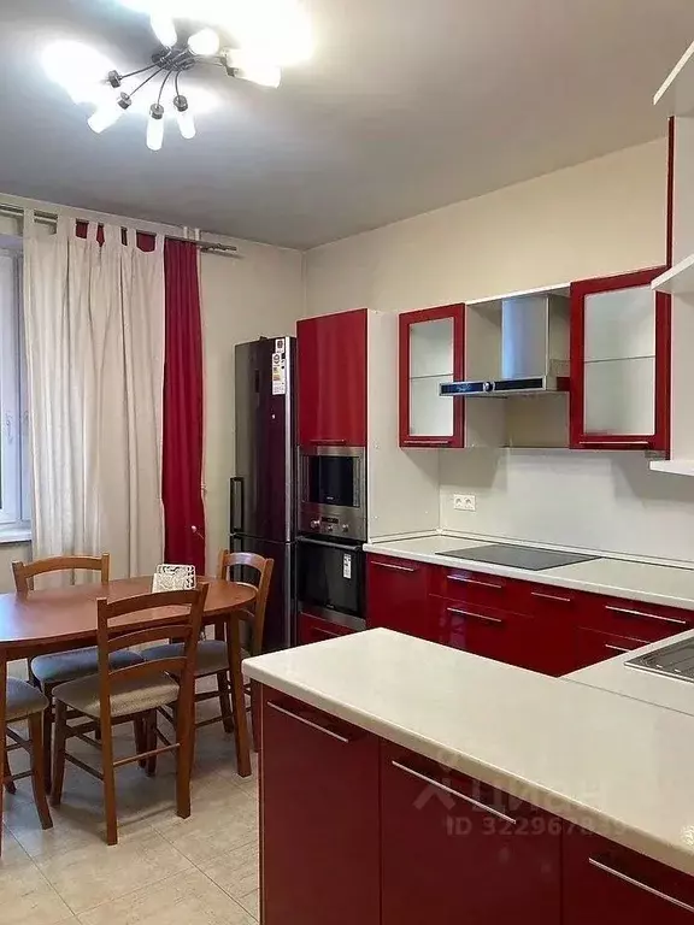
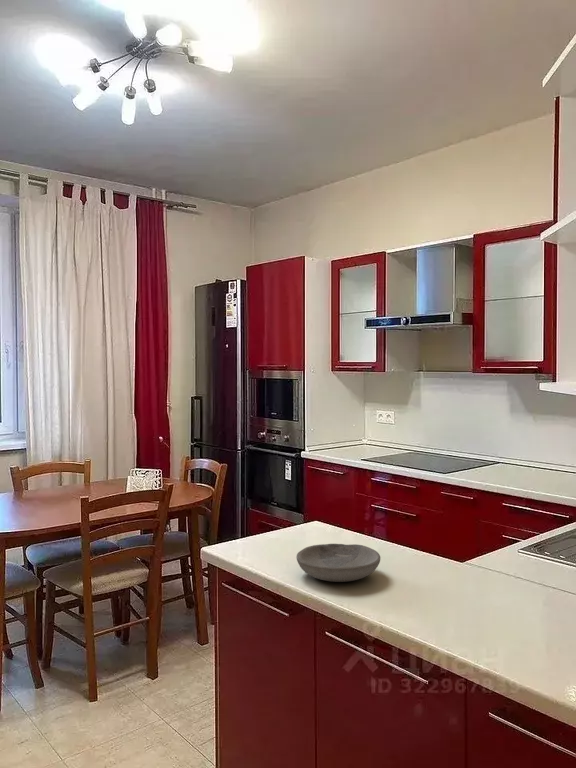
+ bowl [296,543,381,583]
